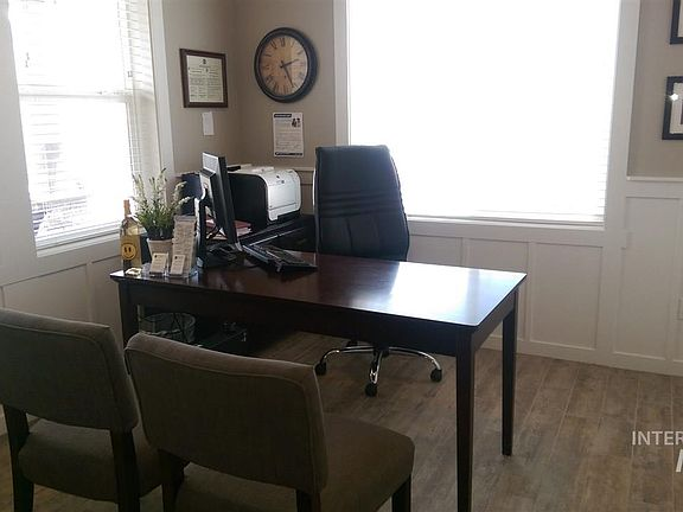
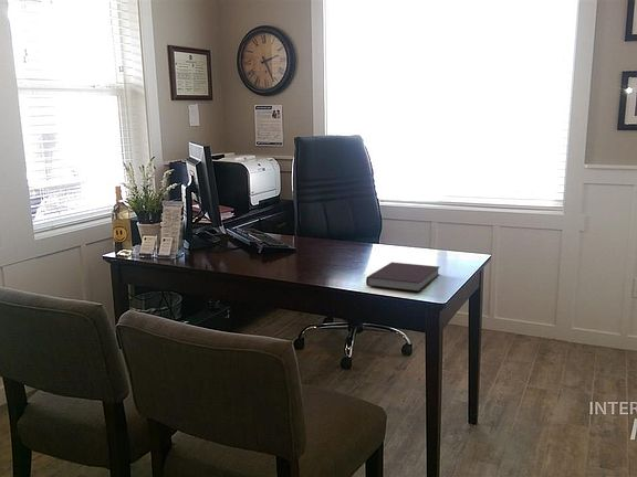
+ notebook [365,261,441,293]
